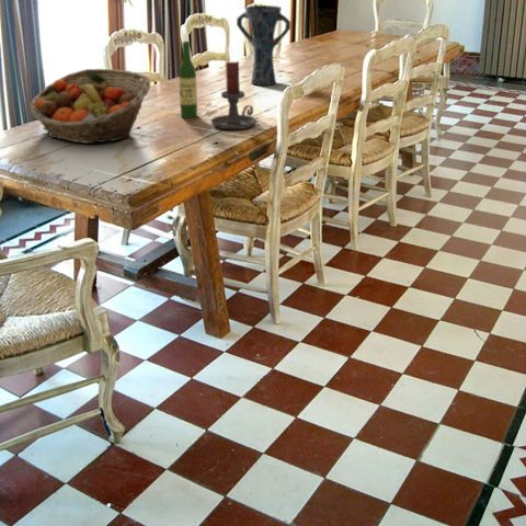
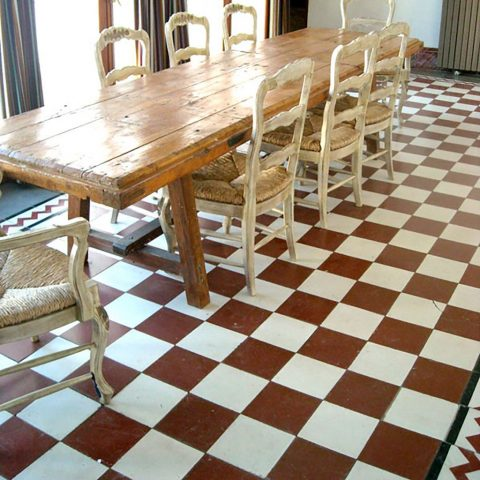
- vase [236,4,291,87]
- wine bottle [178,41,198,119]
- fruit basket [28,68,151,145]
- candle holder [210,60,258,130]
